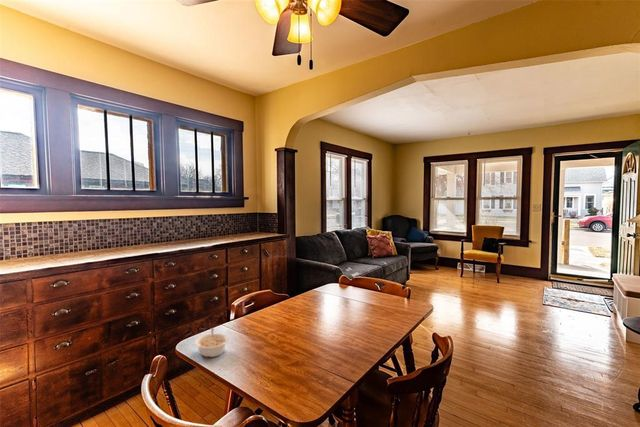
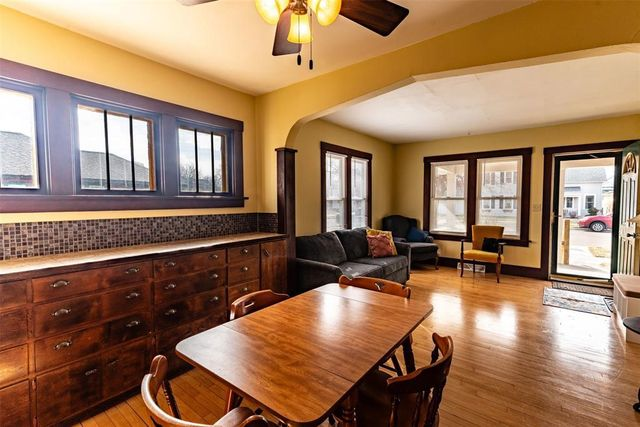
- legume [194,327,230,358]
